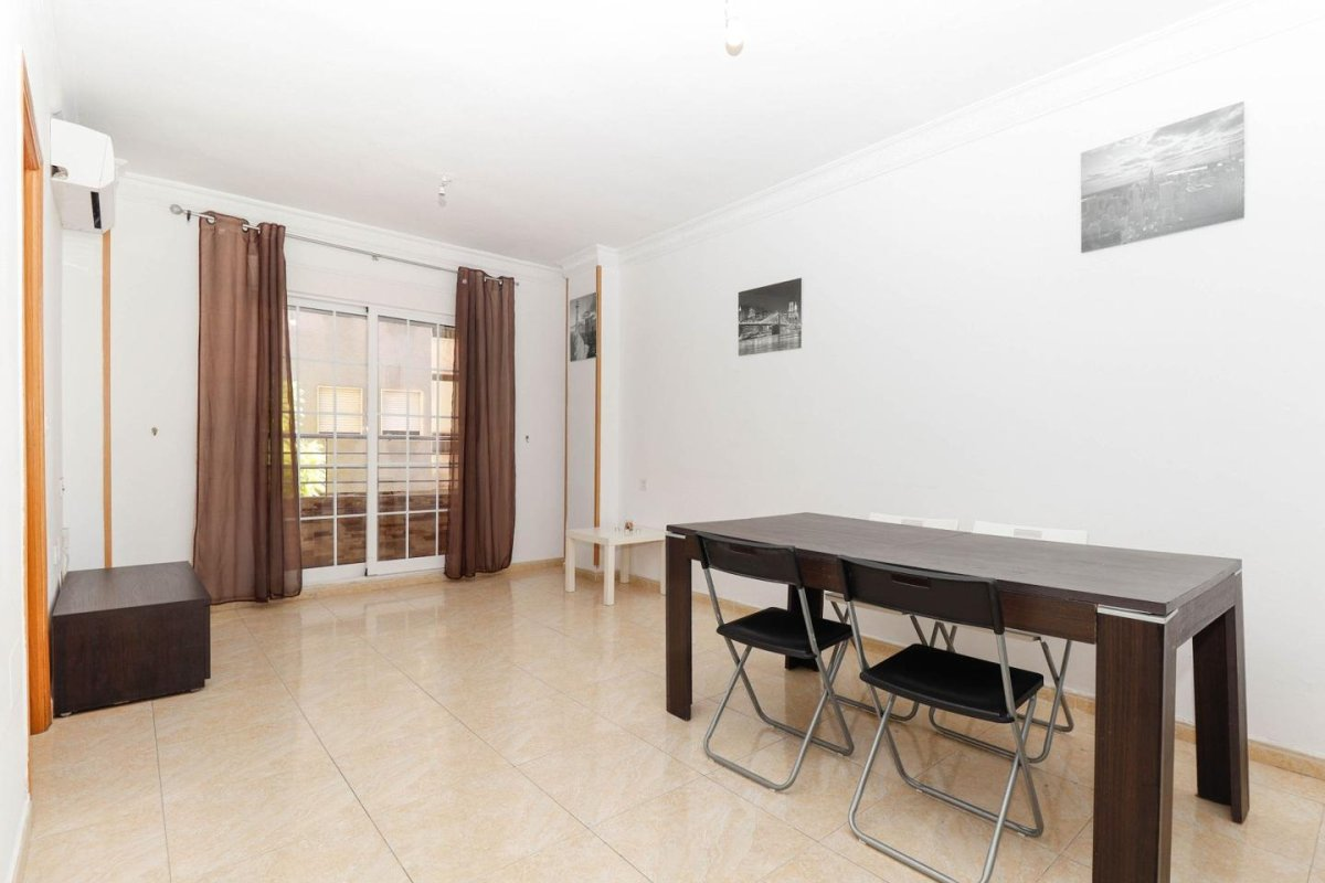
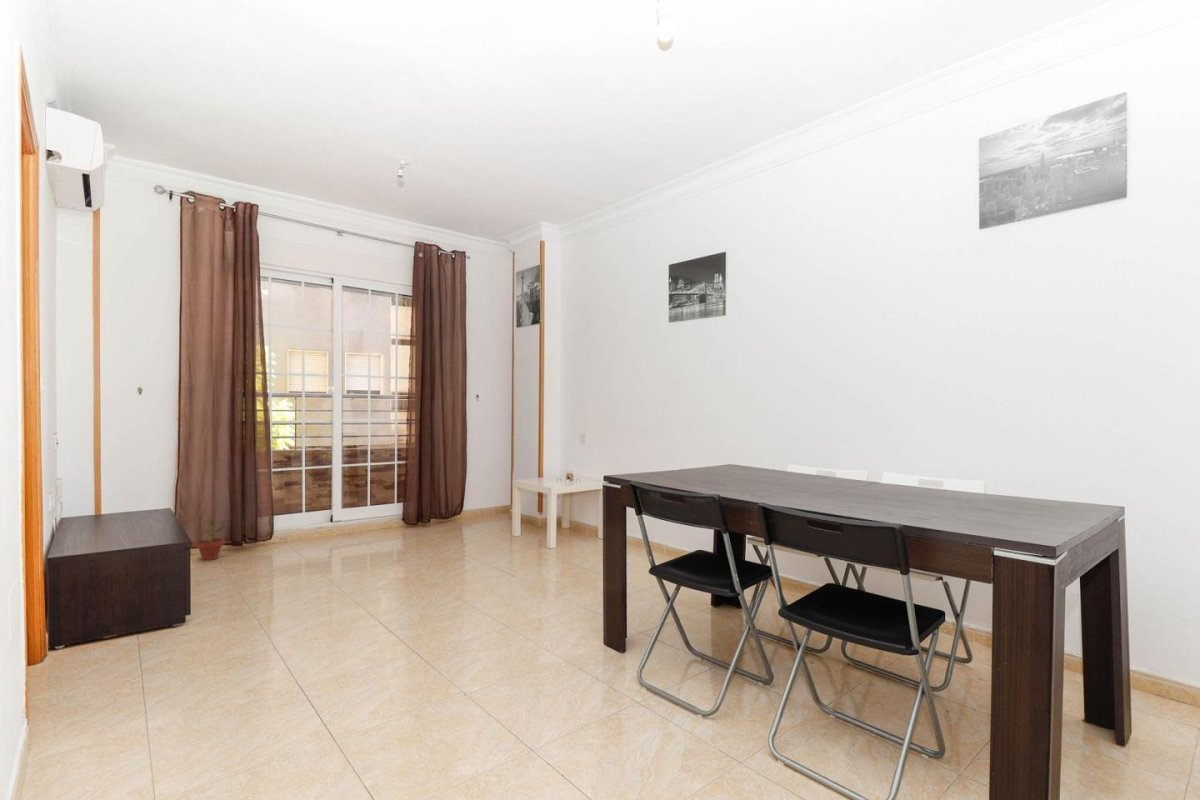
+ potted plant [194,517,226,561]
